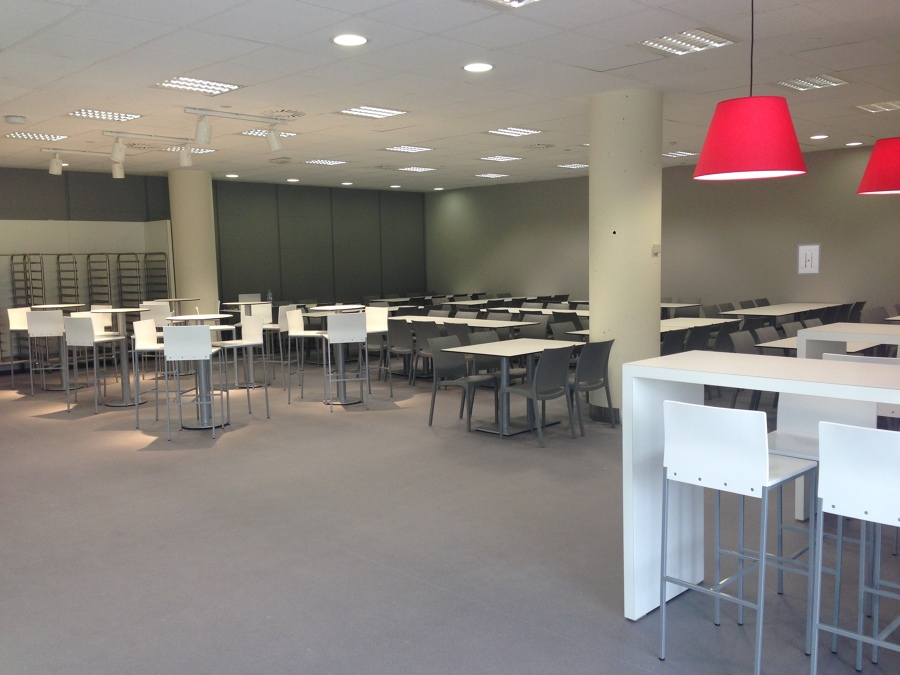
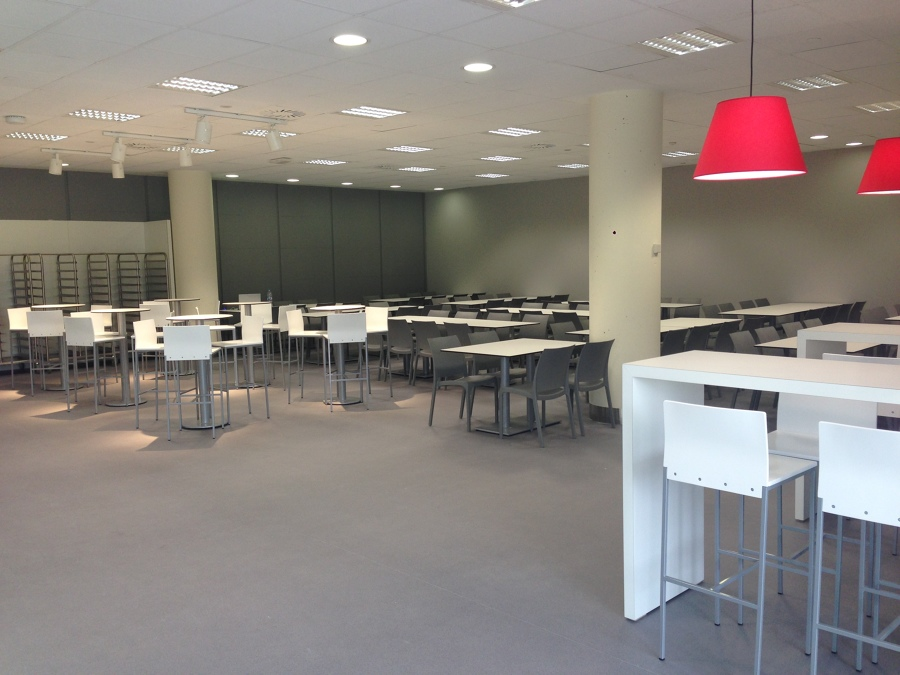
- wall art [796,242,822,276]
